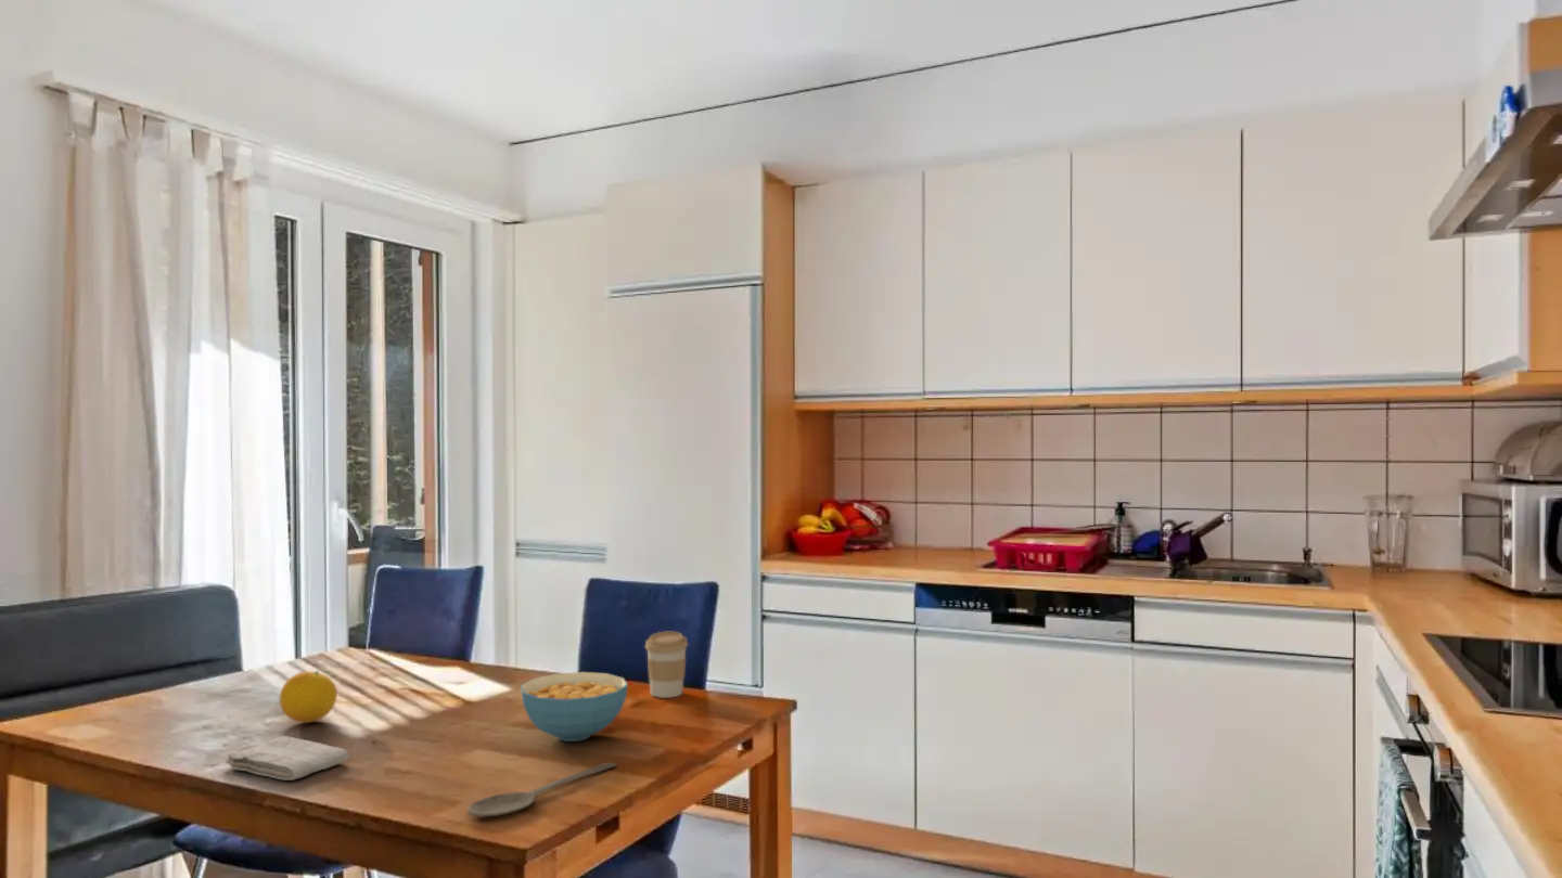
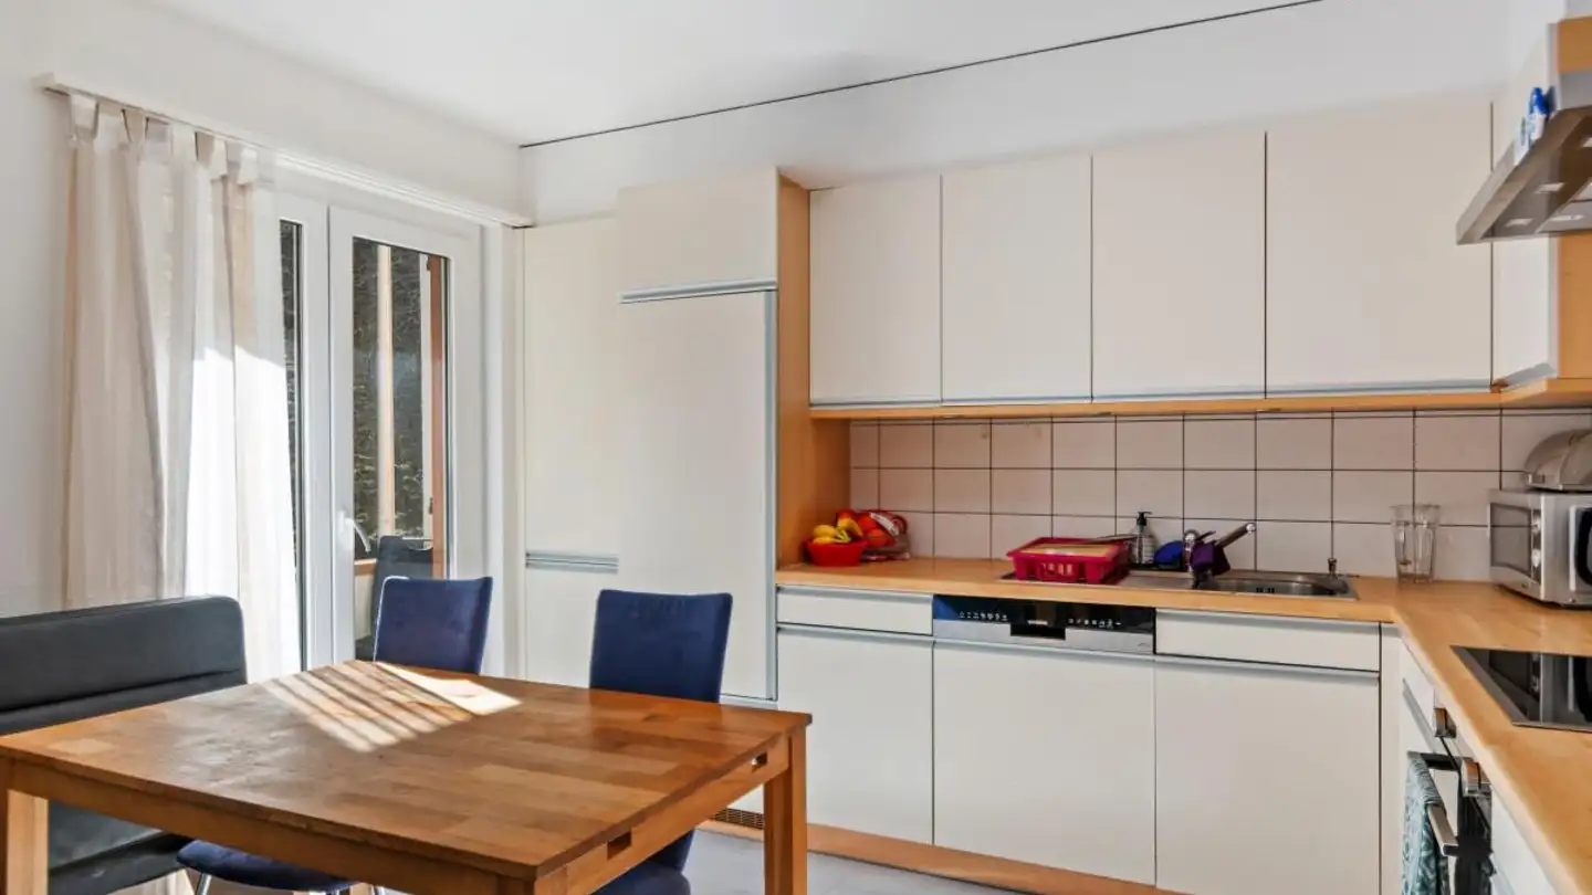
- coffee cup [644,631,689,699]
- fruit [279,670,338,724]
- cereal bowl [520,671,629,743]
- wooden spoon [466,761,617,818]
- washcloth [225,735,350,782]
